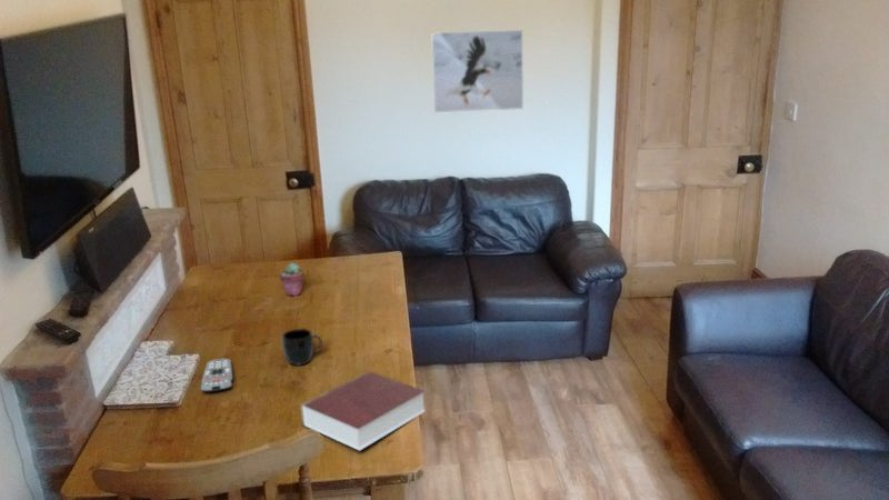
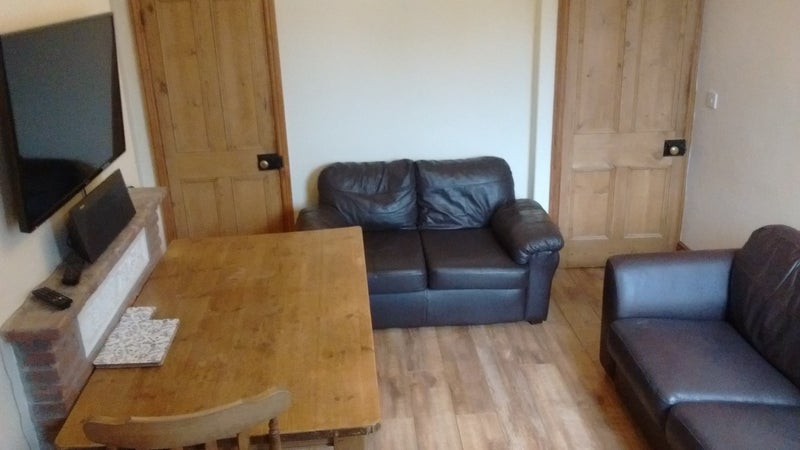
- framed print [430,29,525,113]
- mug [281,328,323,367]
- potted succulent [279,262,306,297]
- book [299,370,427,451]
- remote control [200,358,233,393]
